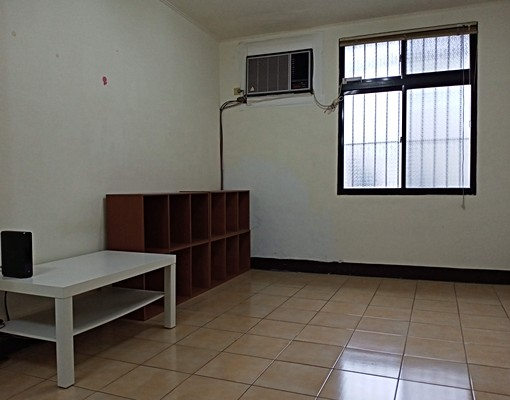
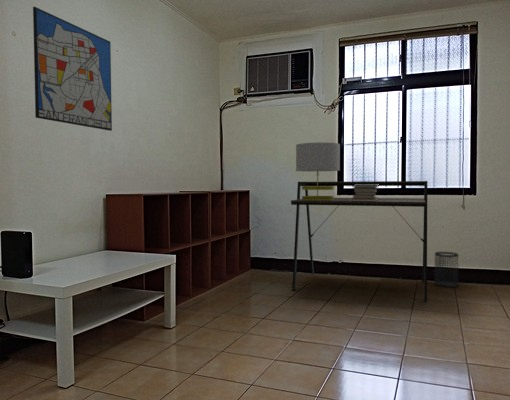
+ book stack [351,184,379,201]
+ table lamp [295,142,341,200]
+ wastebasket [433,251,459,288]
+ wall art [32,6,113,132]
+ desk [290,180,428,303]
